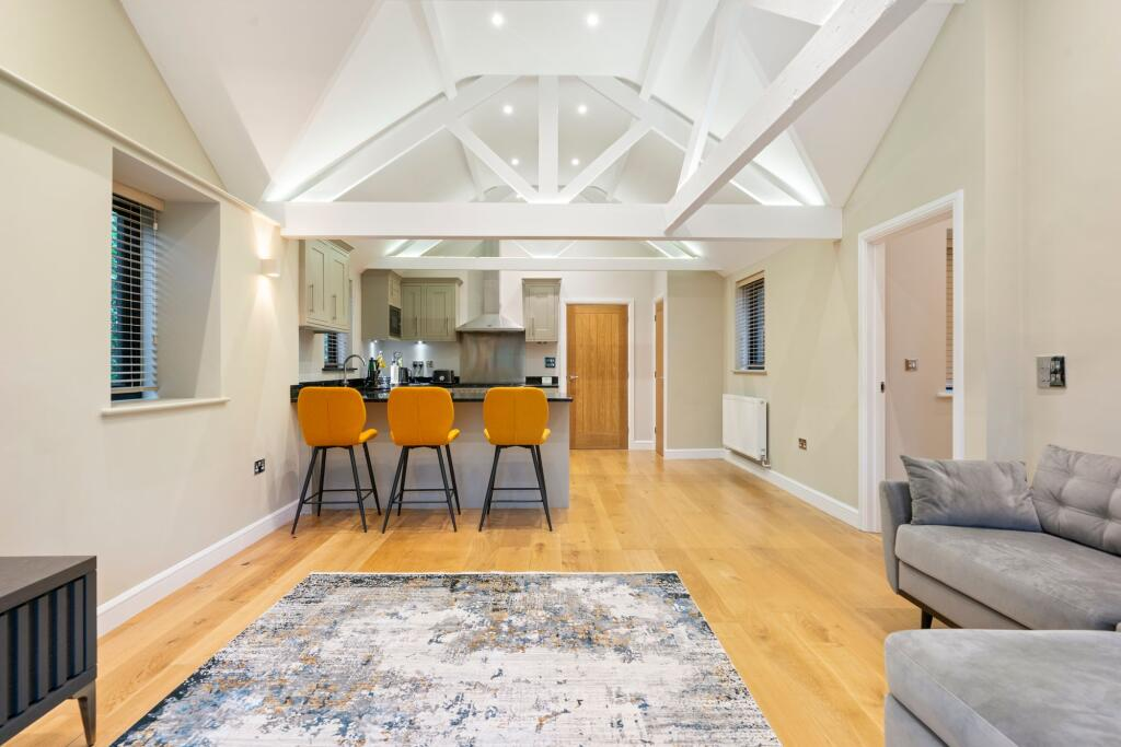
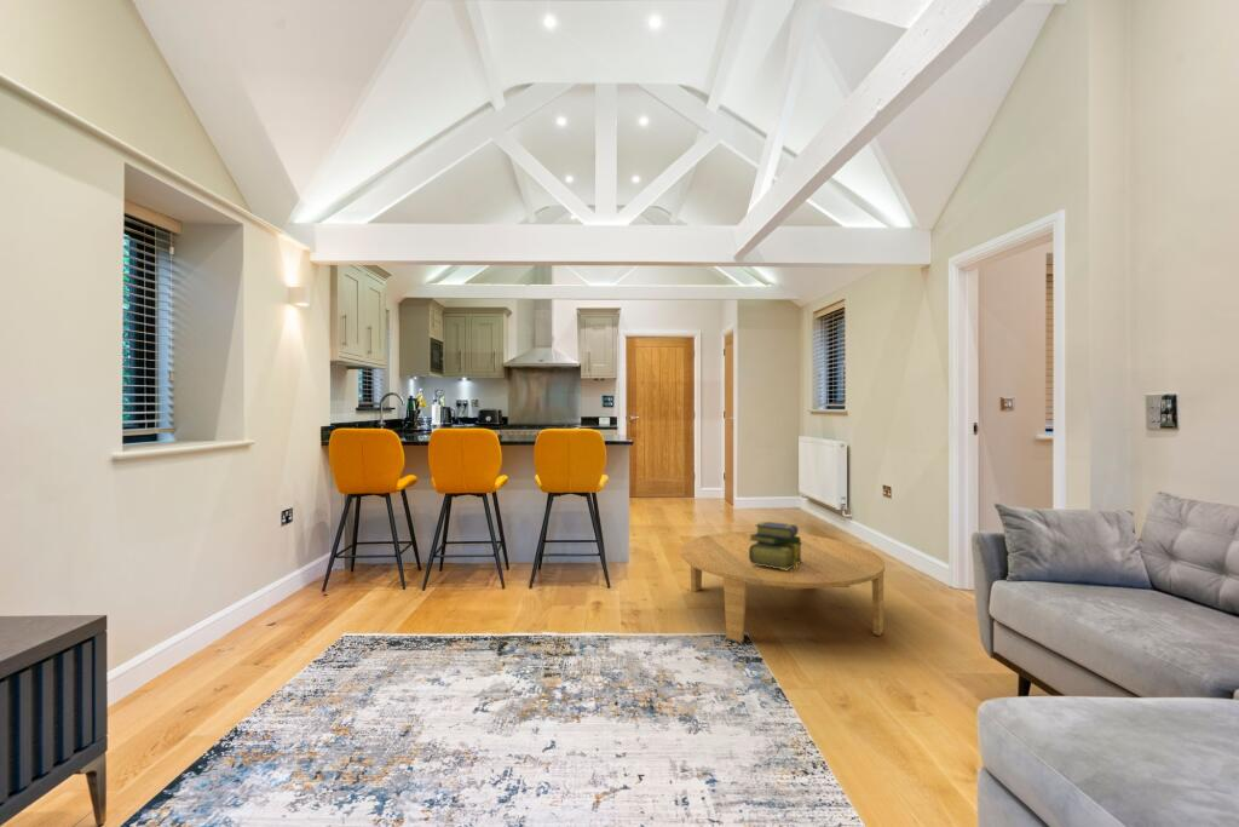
+ stack of books [748,521,803,570]
+ coffee table [679,530,886,643]
